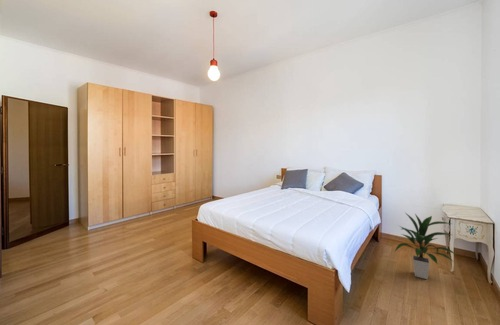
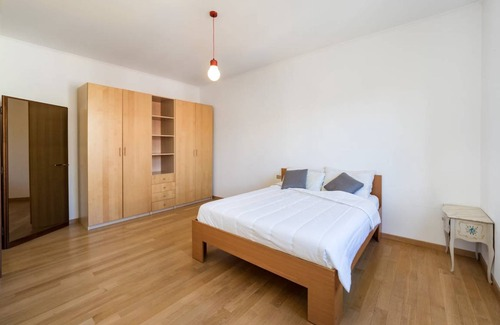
- indoor plant [394,213,456,280]
